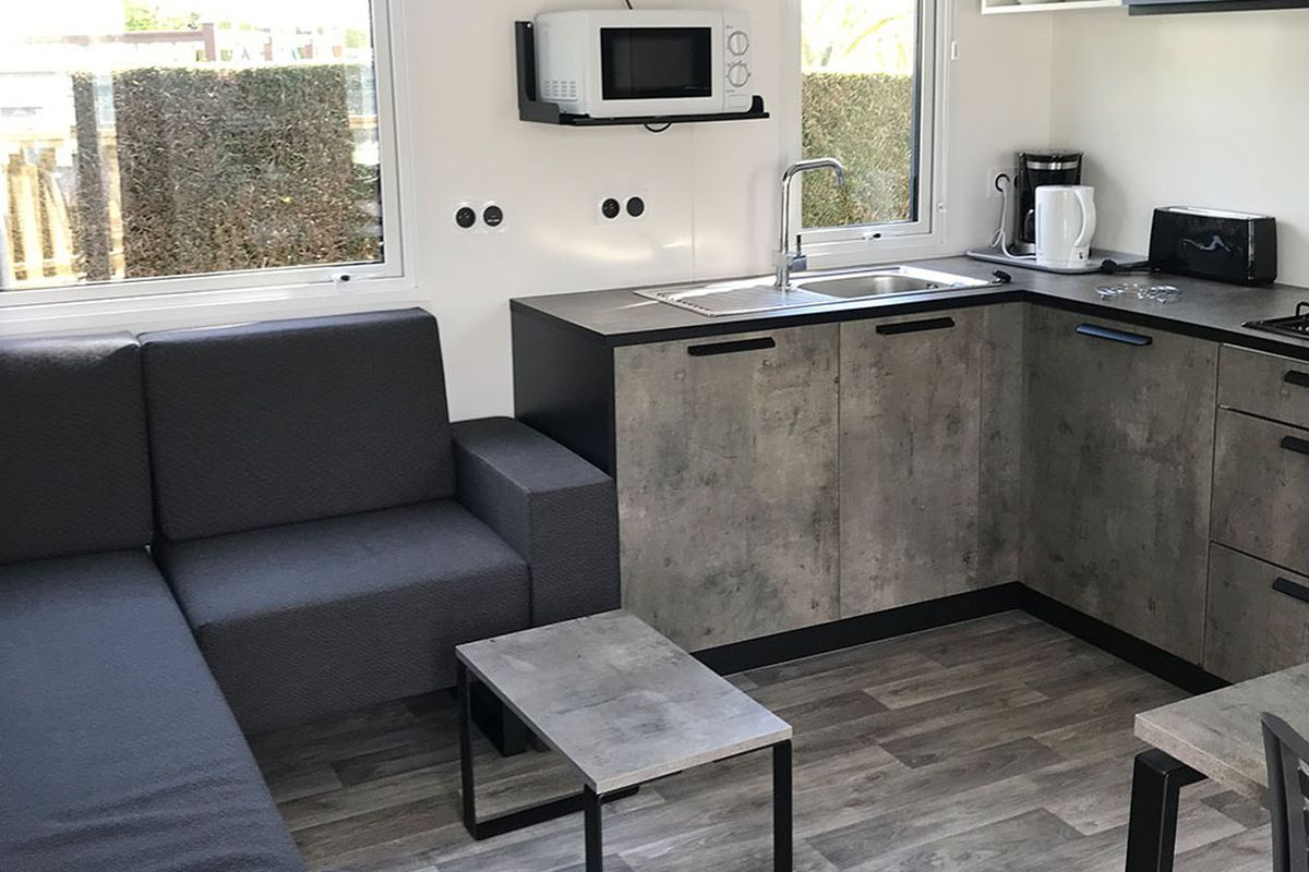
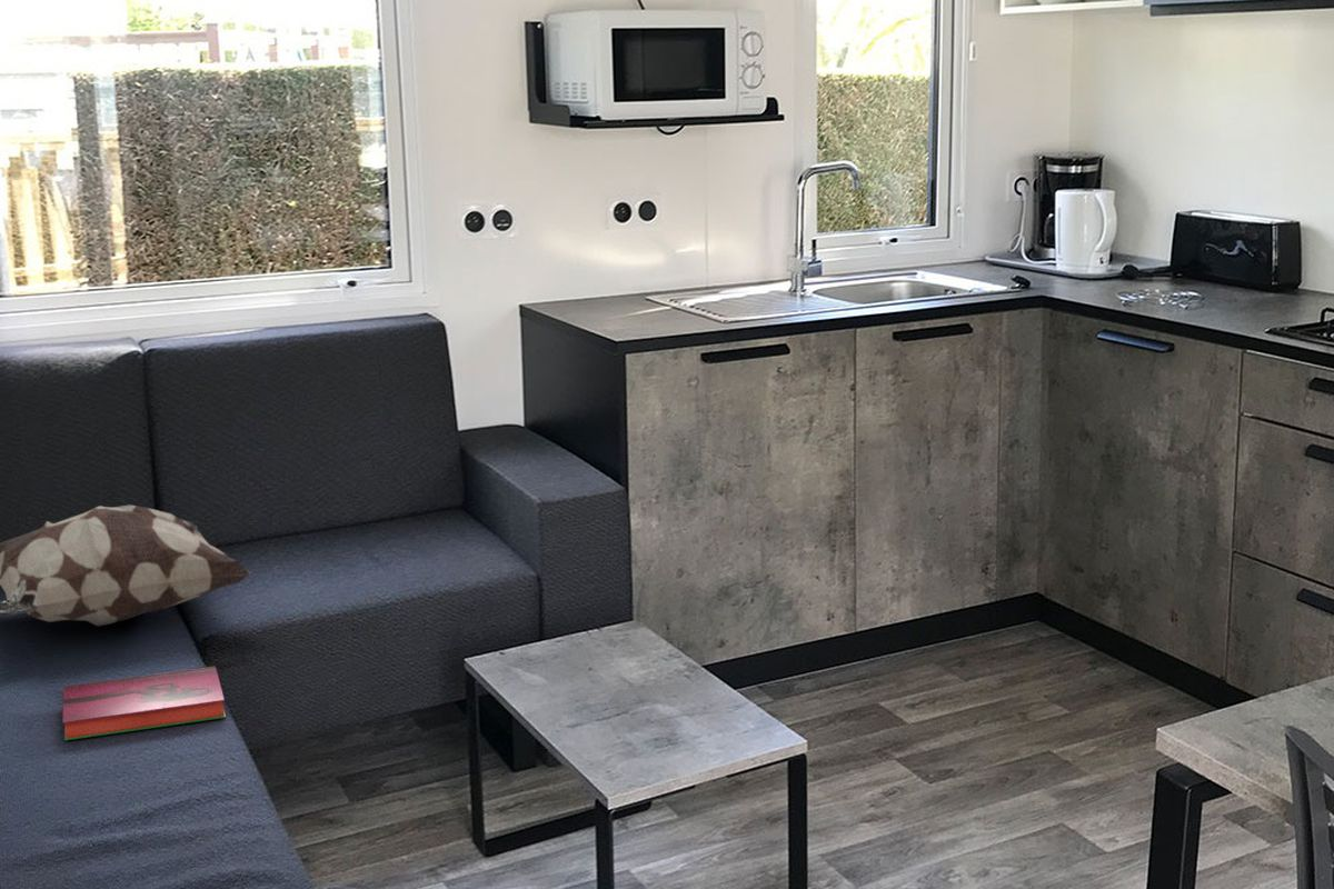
+ decorative pillow [0,505,253,627]
+ hardback book [62,666,227,741]
